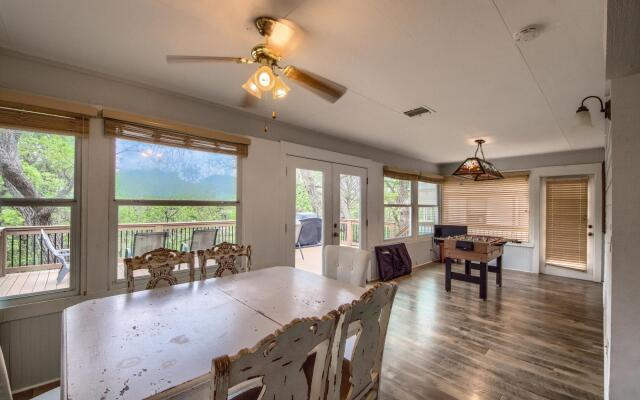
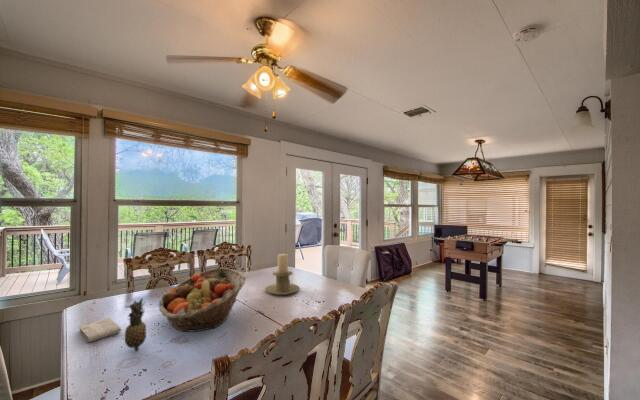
+ fruit basket [157,267,247,333]
+ fruit [123,297,148,351]
+ candle holder [264,253,301,296]
+ washcloth [78,317,122,343]
